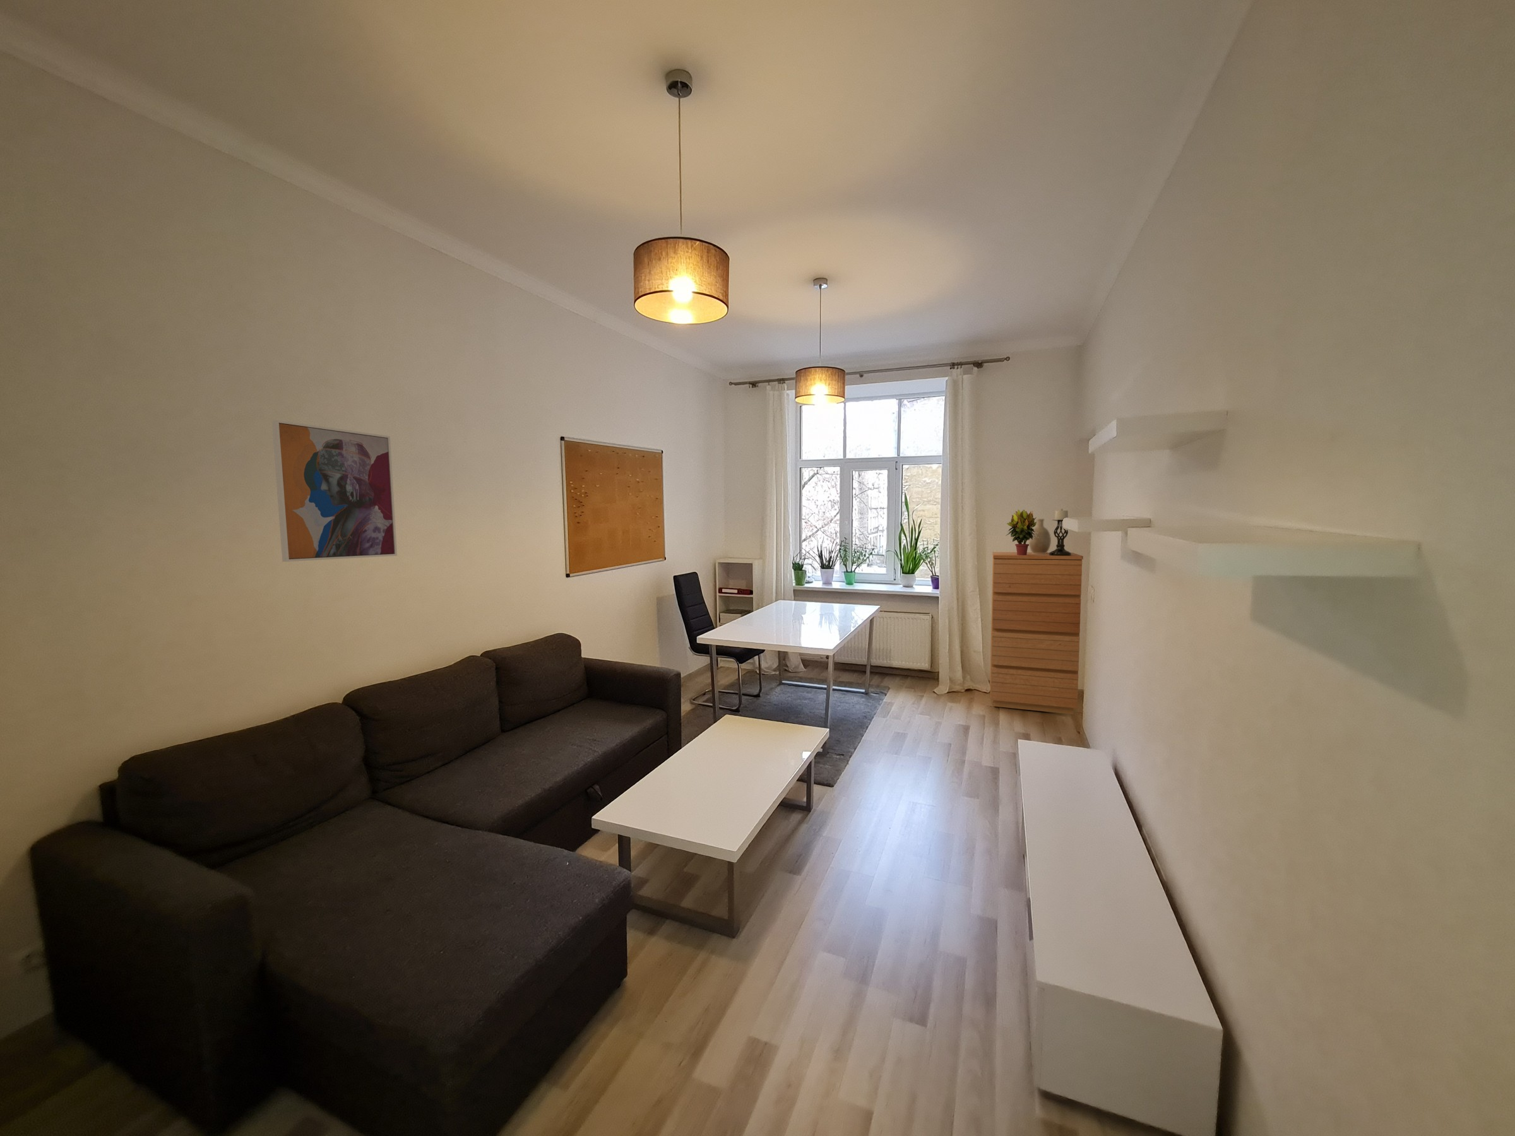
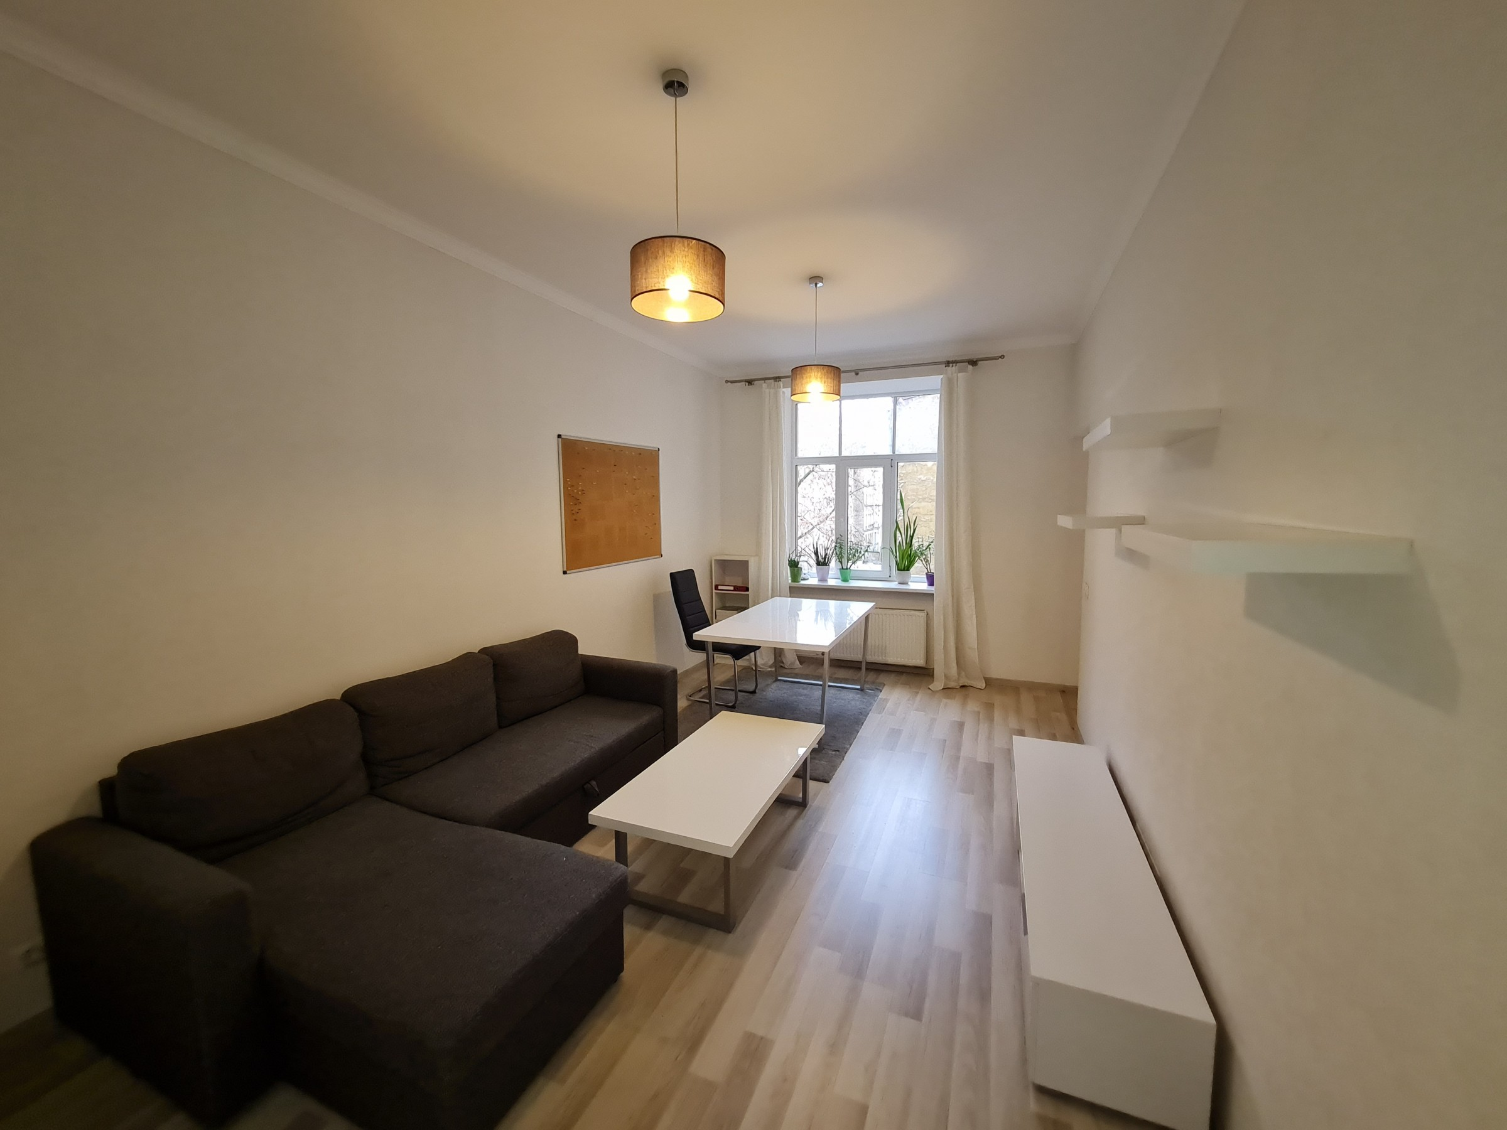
- dresser [989,551,1084,715]
- candle holder [1049,508,1071,556]
- decorative vase [1028,518,1052,554]
- wall art [272,420,397,562]
- potted plant [1006,510,1038,555]
